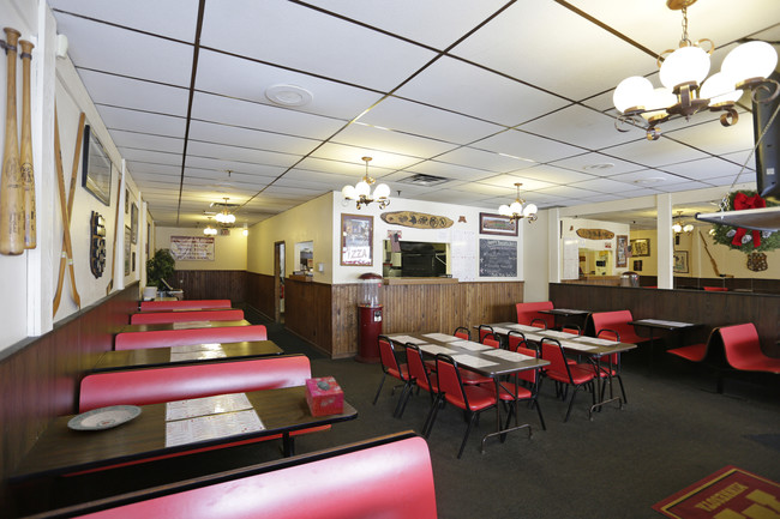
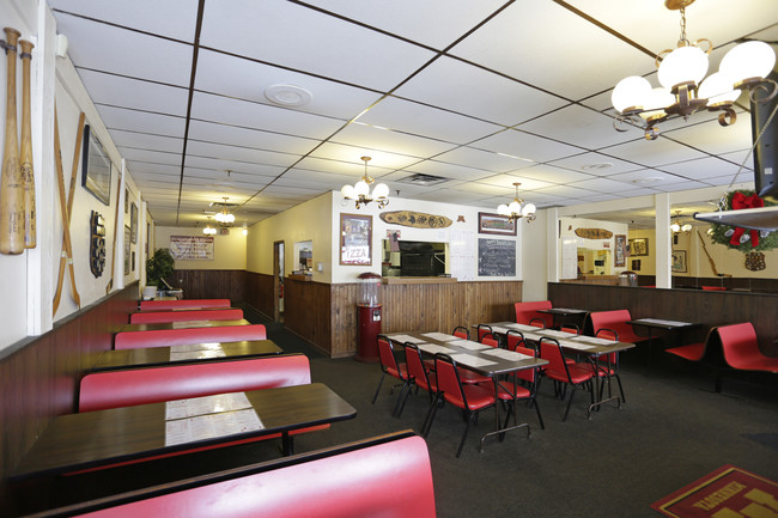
- tissue box [305,375,344,417]
- plate [66,404,143,430]
